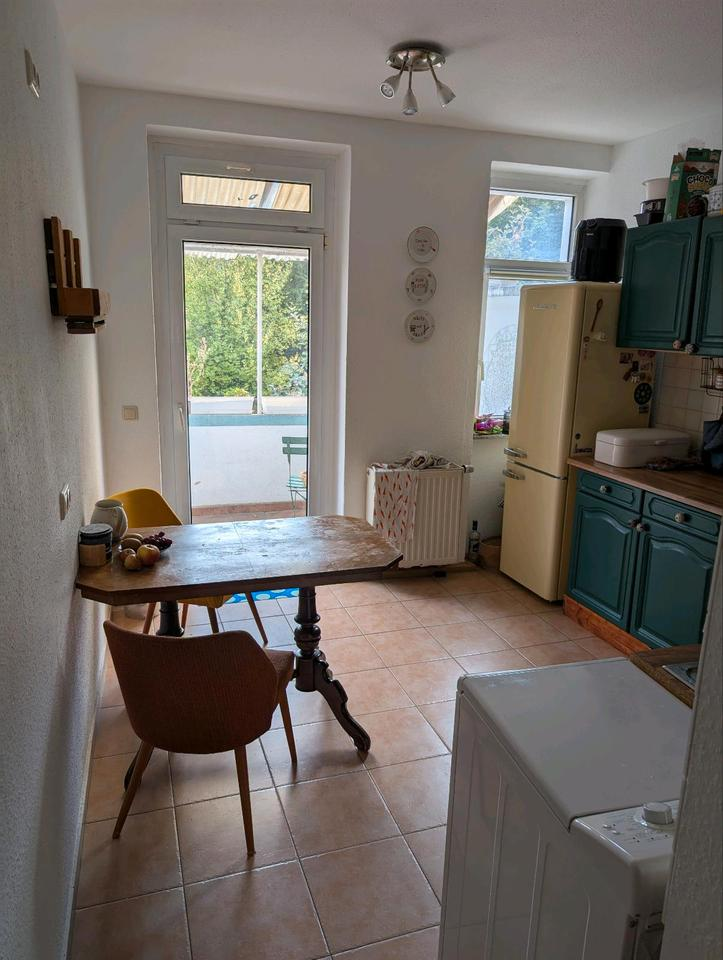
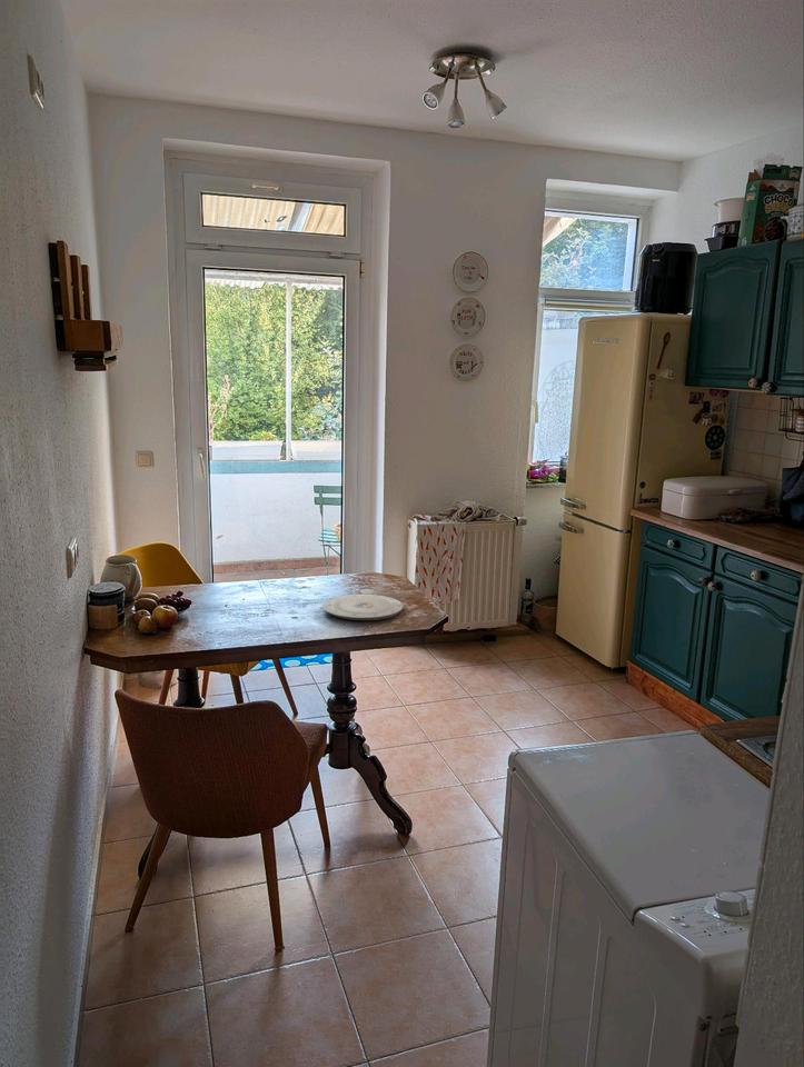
+ plate [321,594,405,621]
